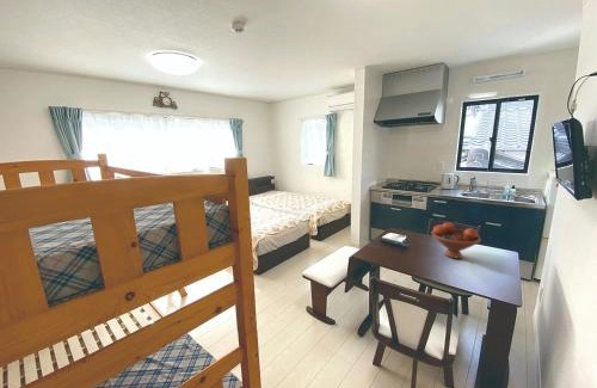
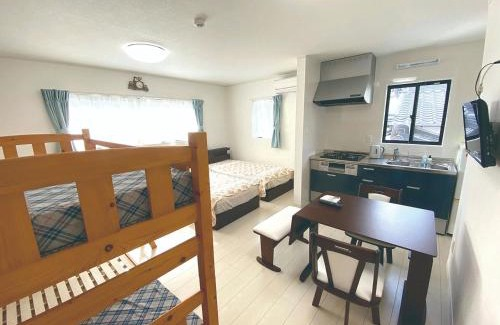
- fruit bowl [430,221,482,259]
